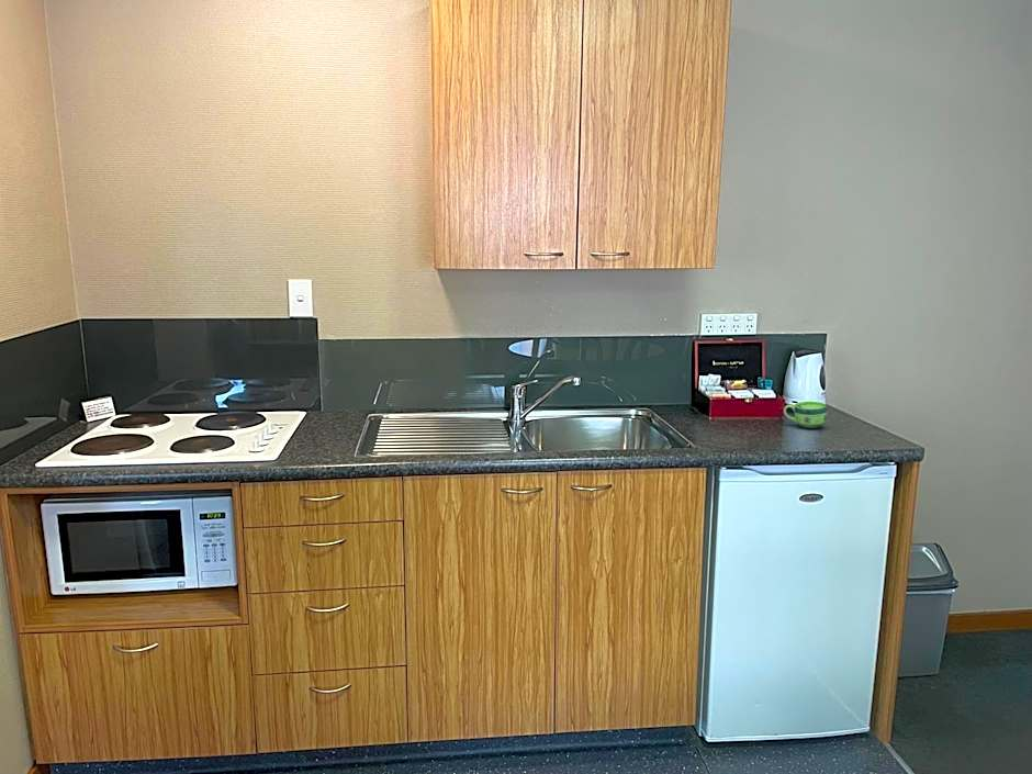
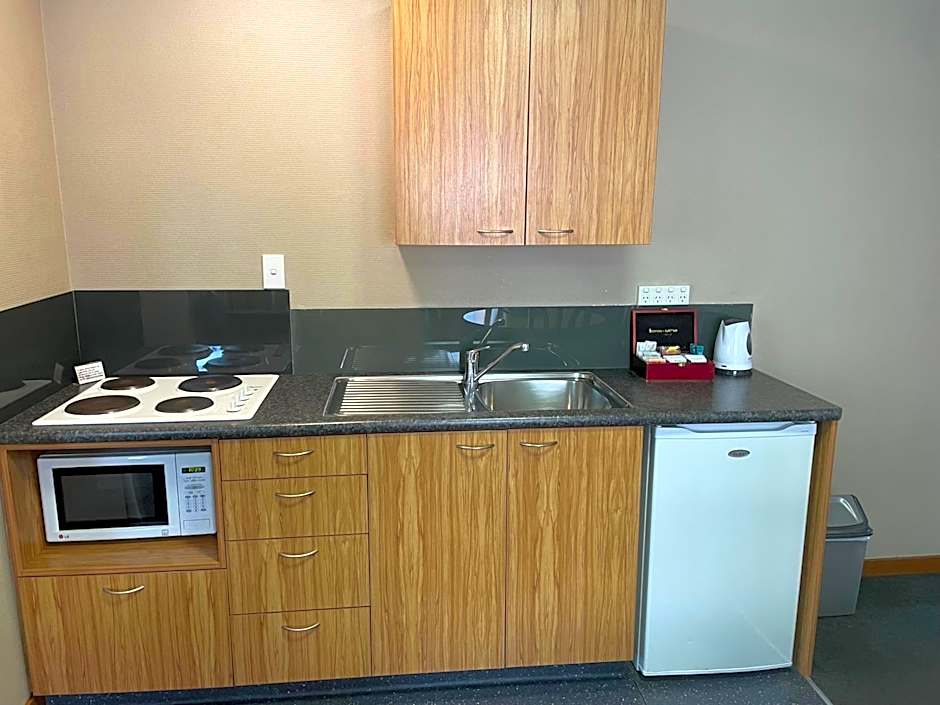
- cup [783,401,828,429]
